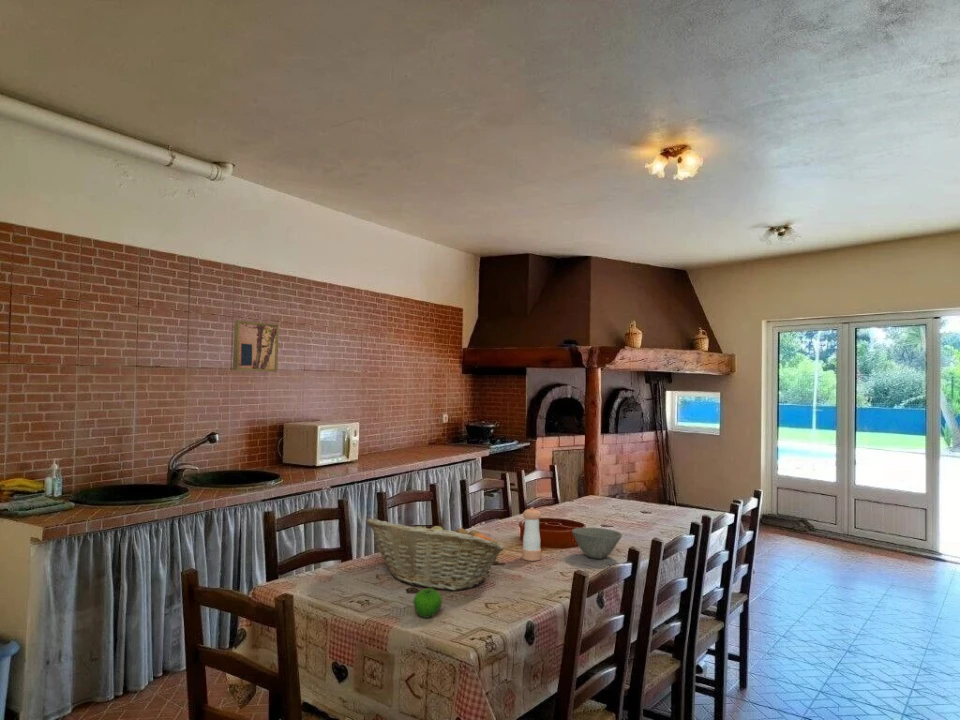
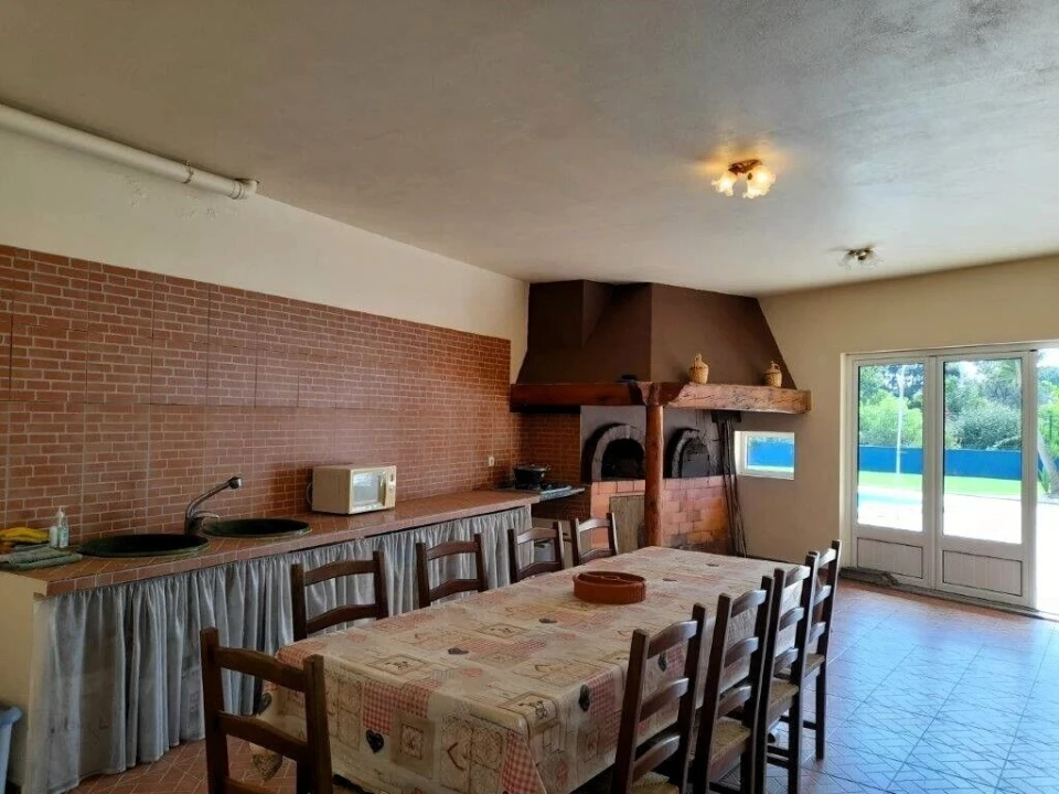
- fruit basket [365,518,506,591]
- wall art [232,319,280,373]
- bowl [571,526,623,560]
- apple [412,587,443,619]
- pepper shaker [521,506,542,562]
